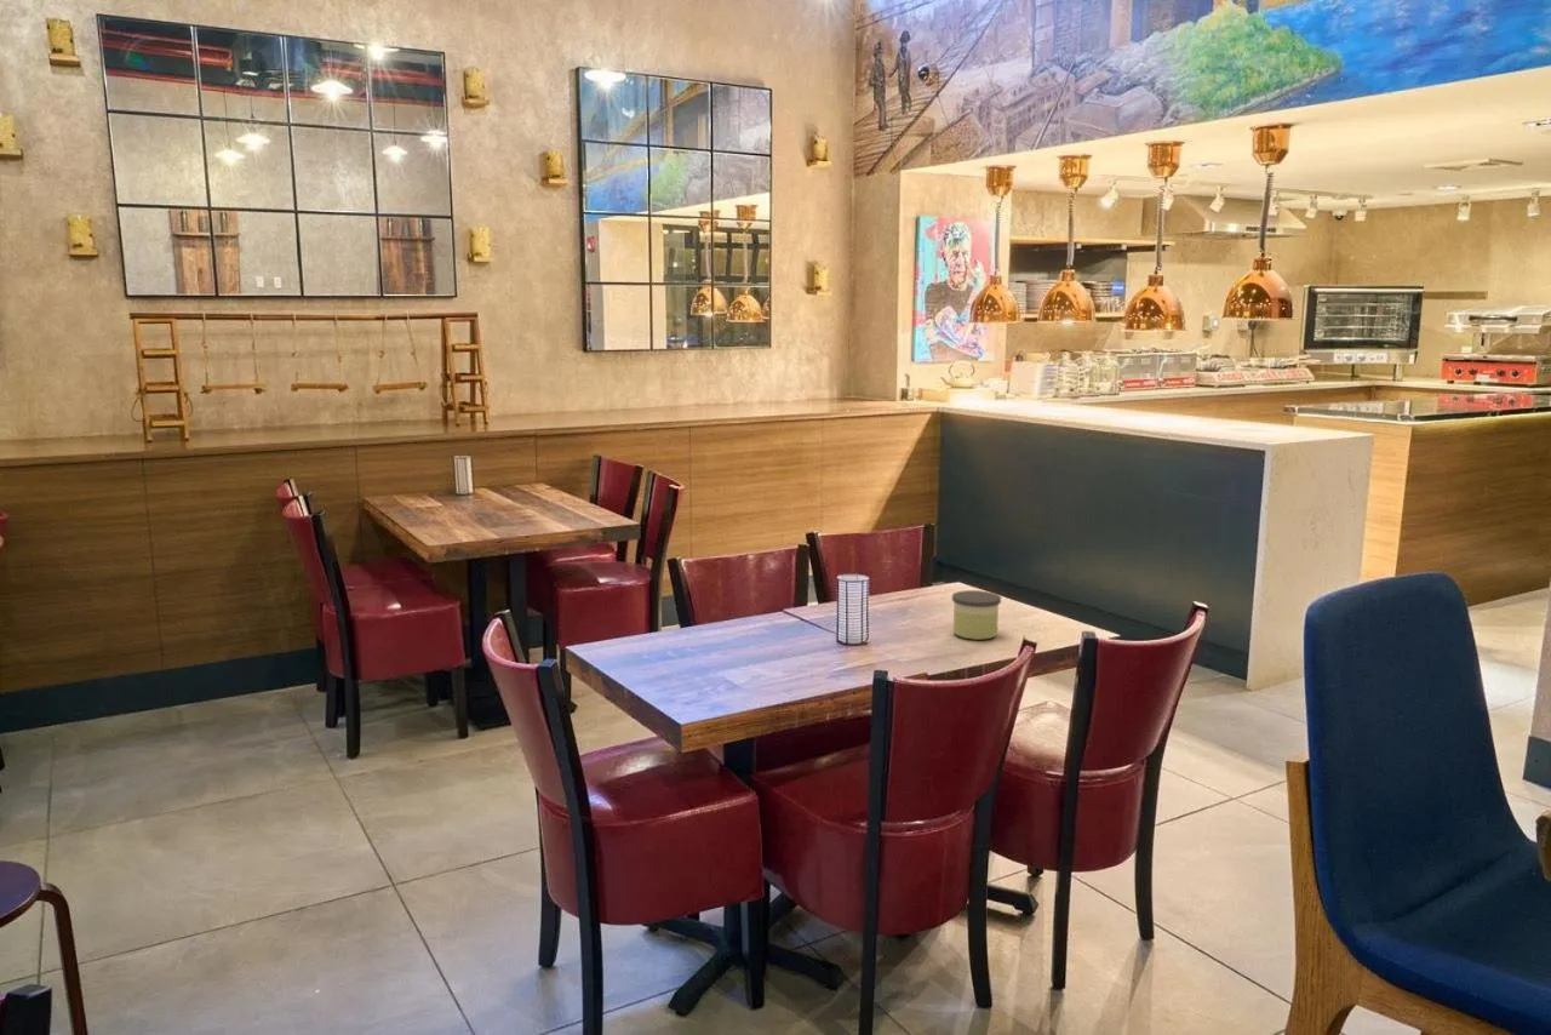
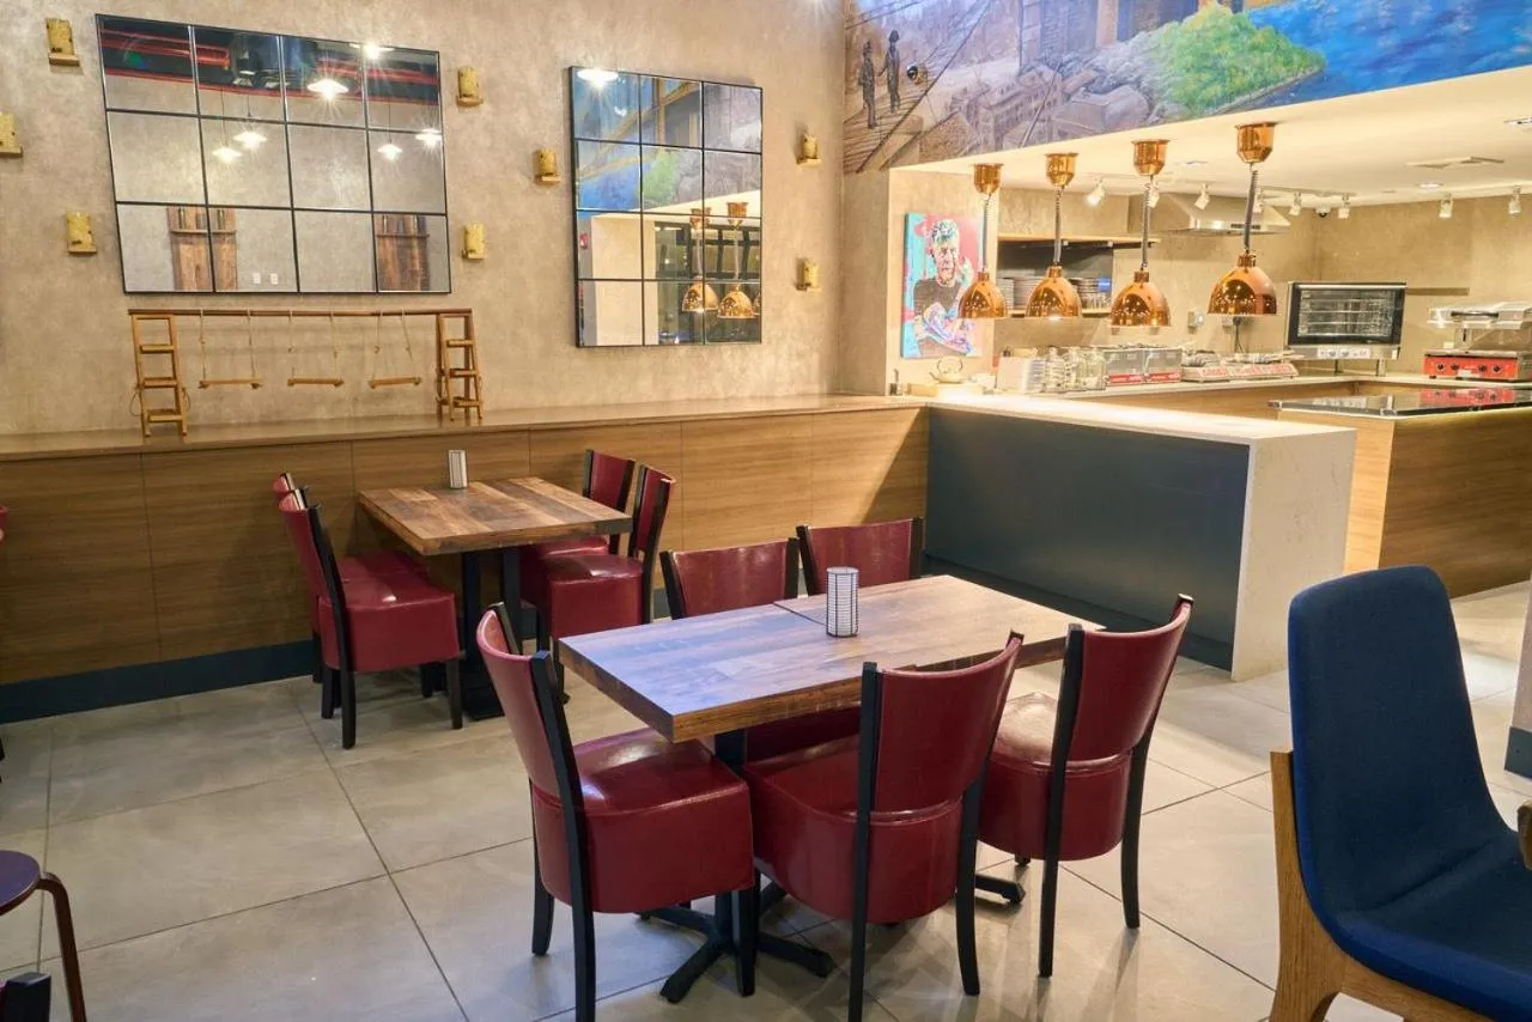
- candle [951,589,1002,641]
